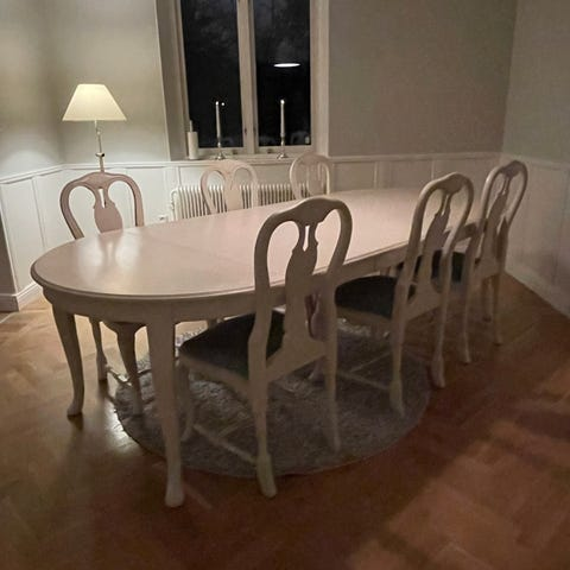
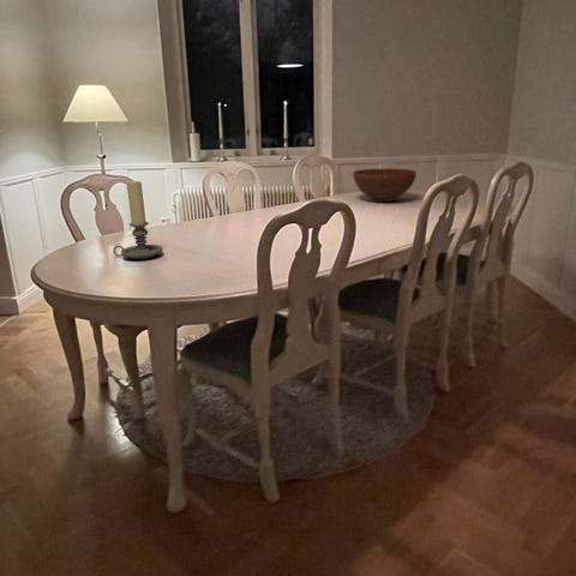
+ candle holder [113,179,164,260]
+ fruit bowl [352,168,418,203]
